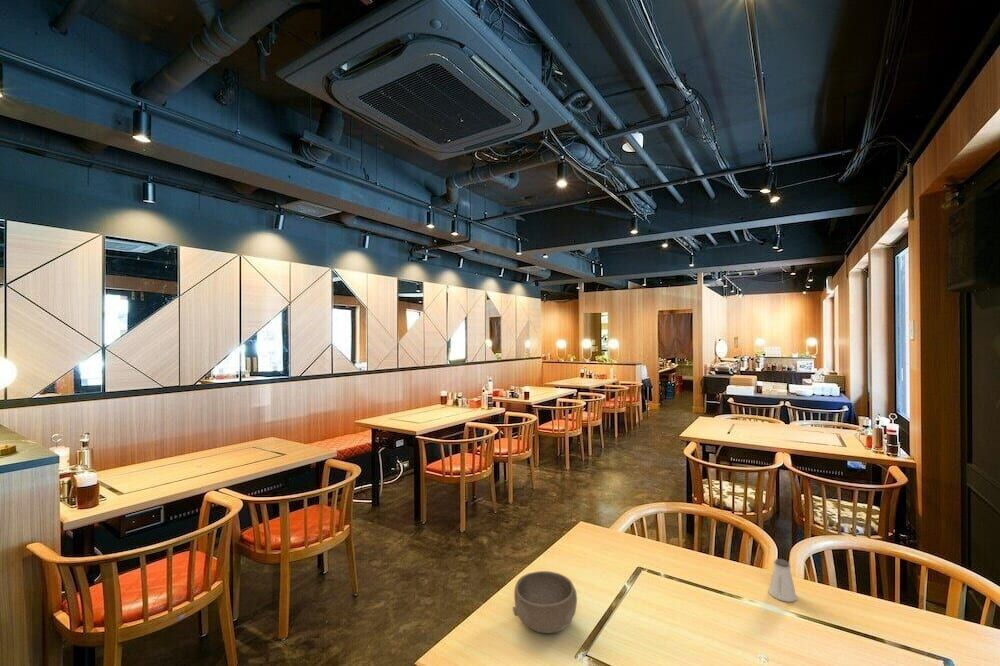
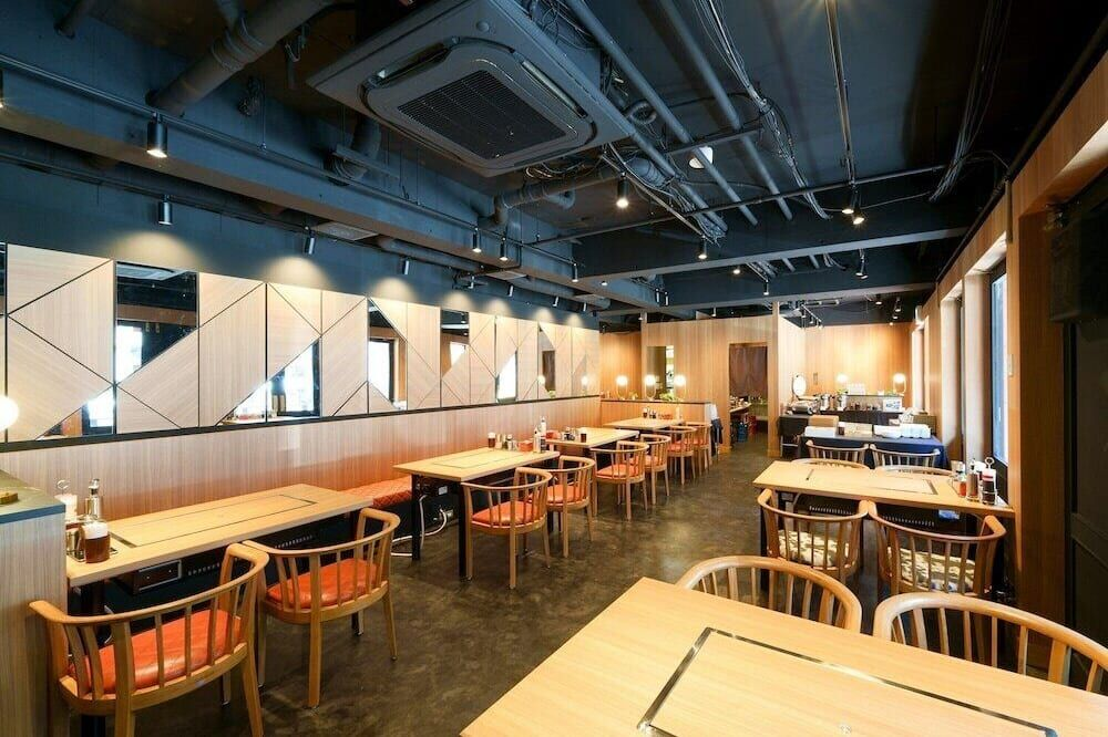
- saltshaker [768,558,798,603]
- bowl [512,570,578,634]
